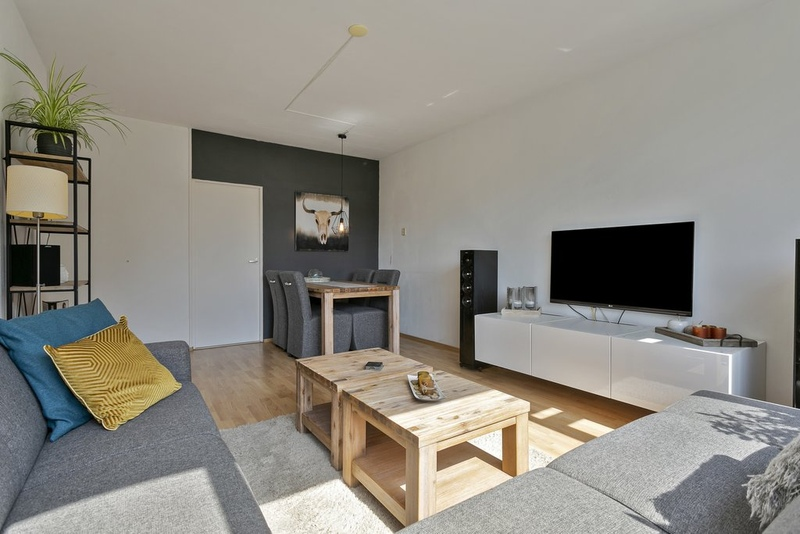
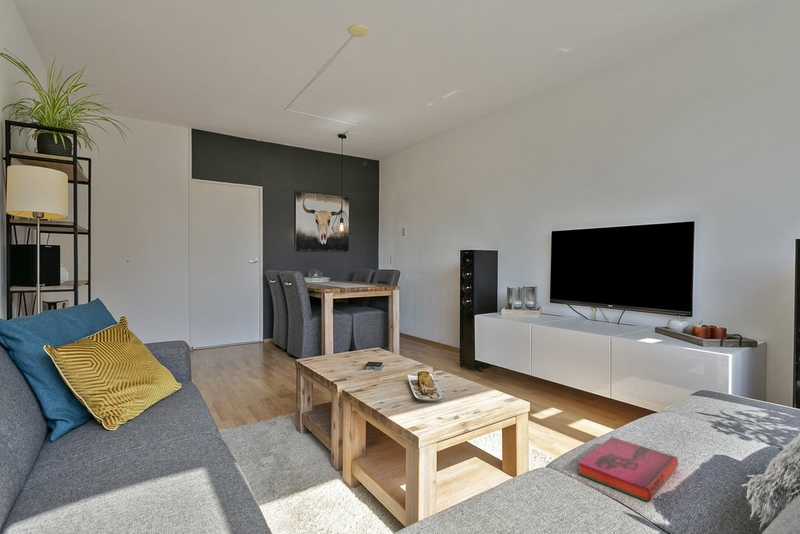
+ hardback book [576,436,679,503]
